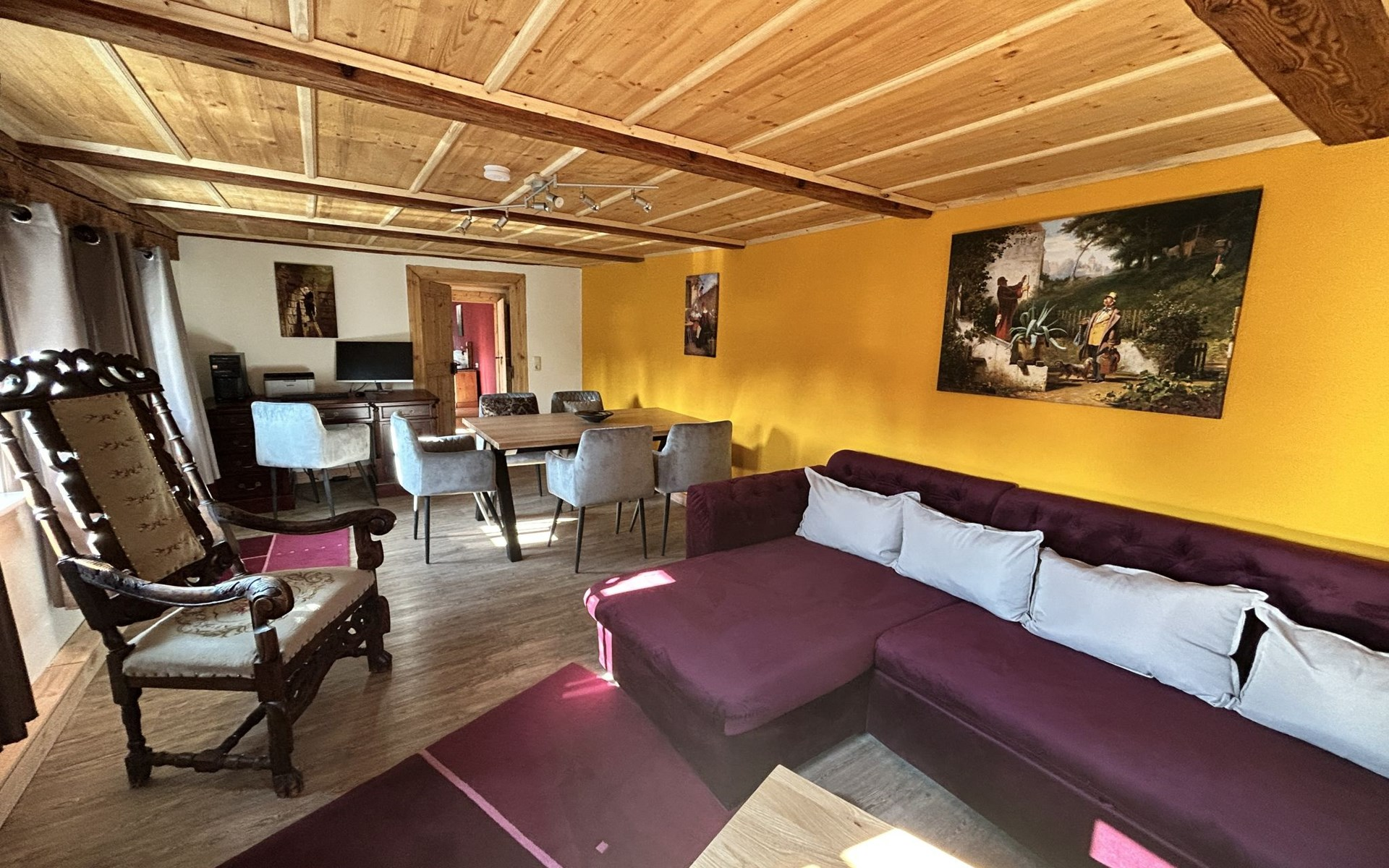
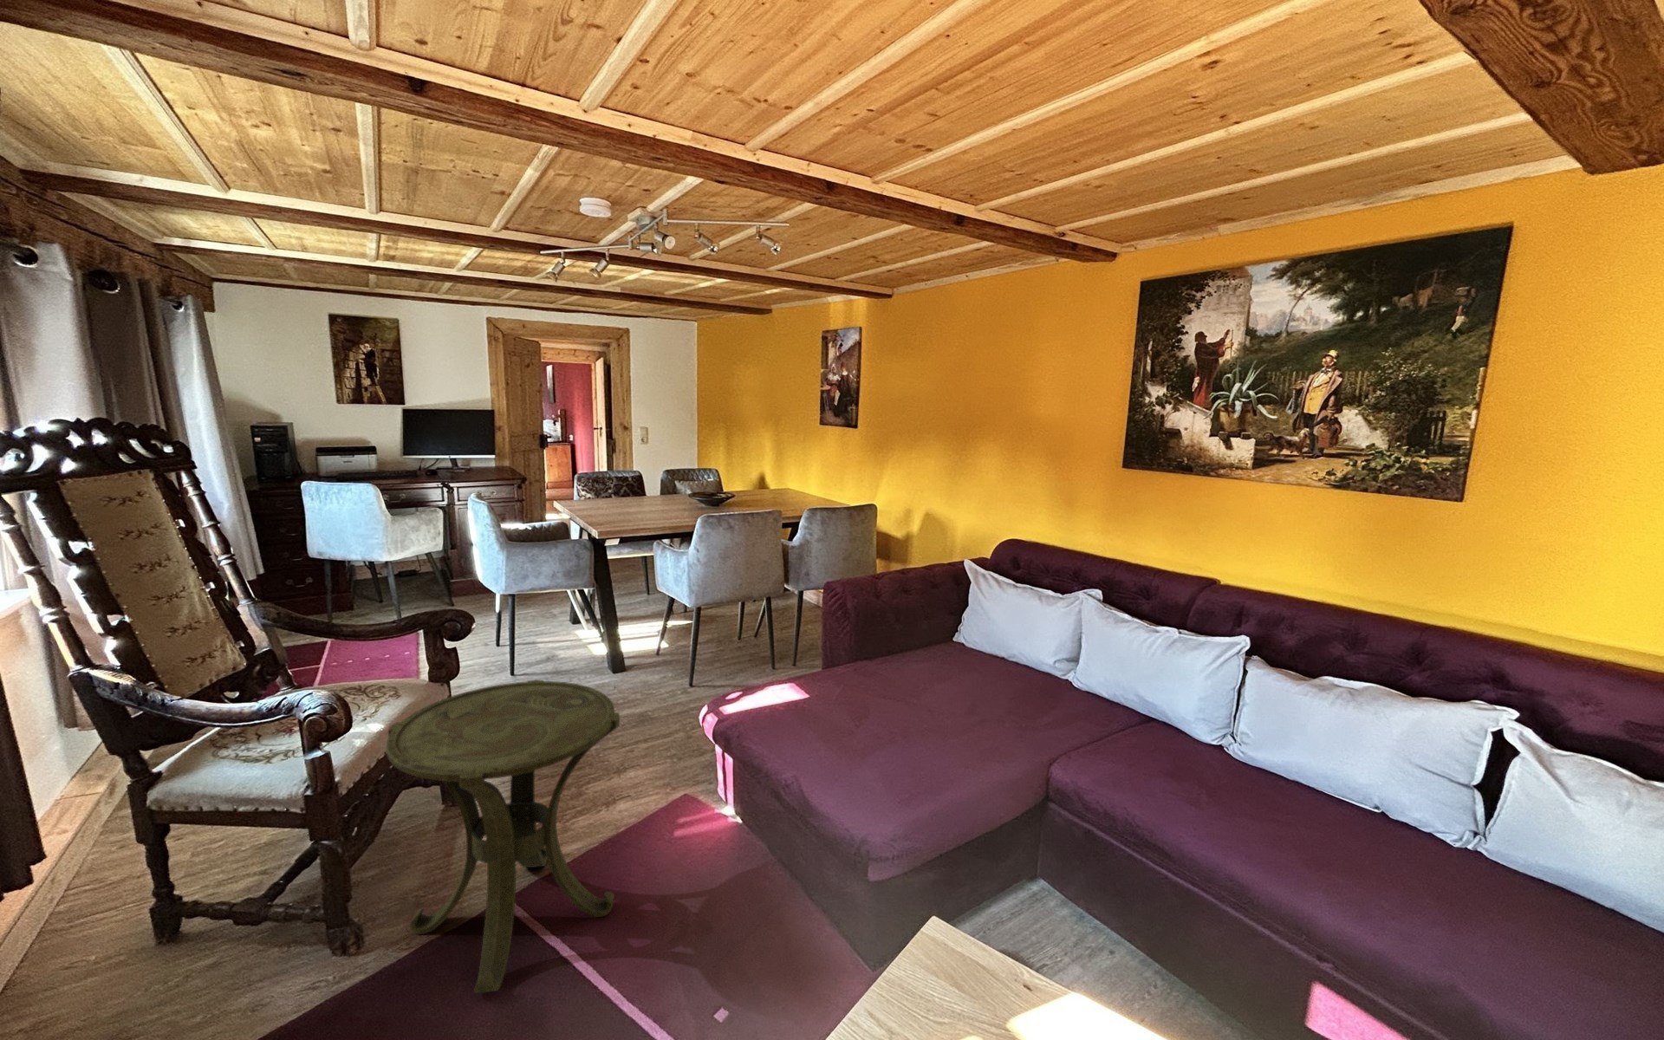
+ side table [385,678,621,994]
